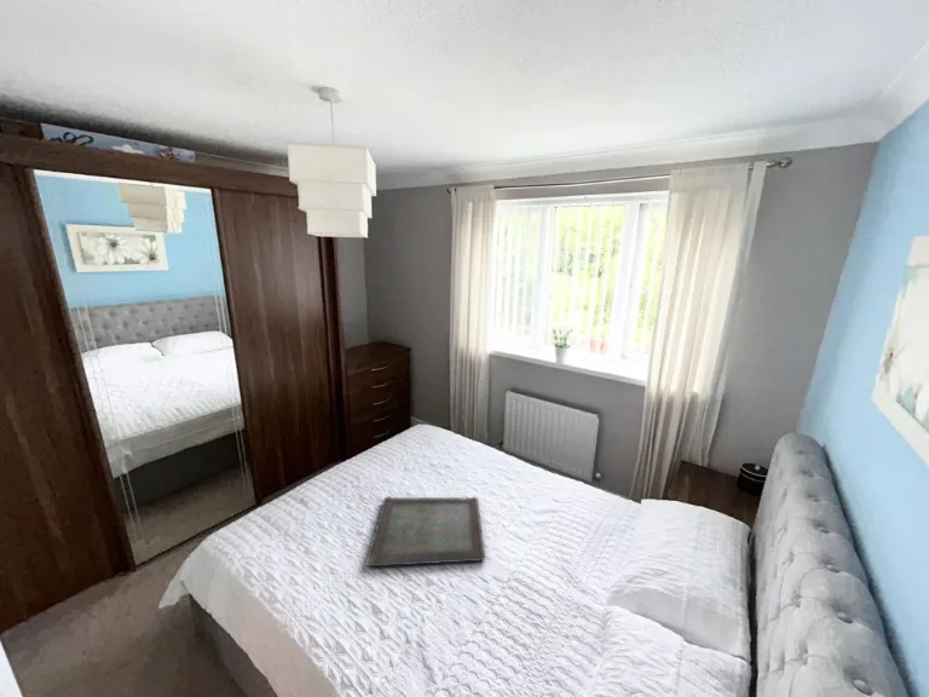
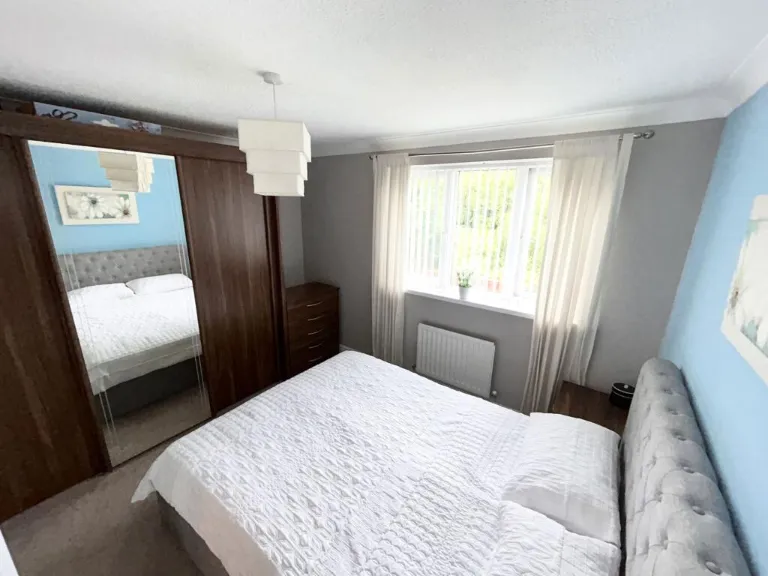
- serving tray [364,495,486,568]
